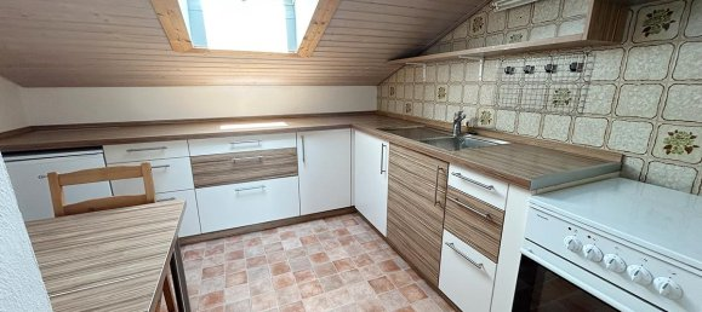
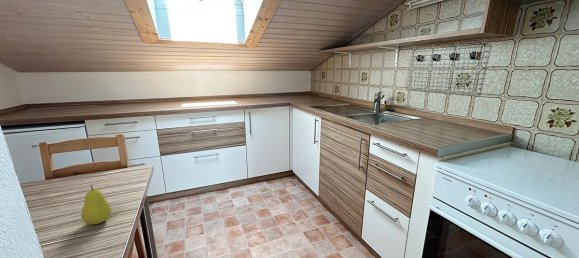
+ fruit [80,184,112,226]
